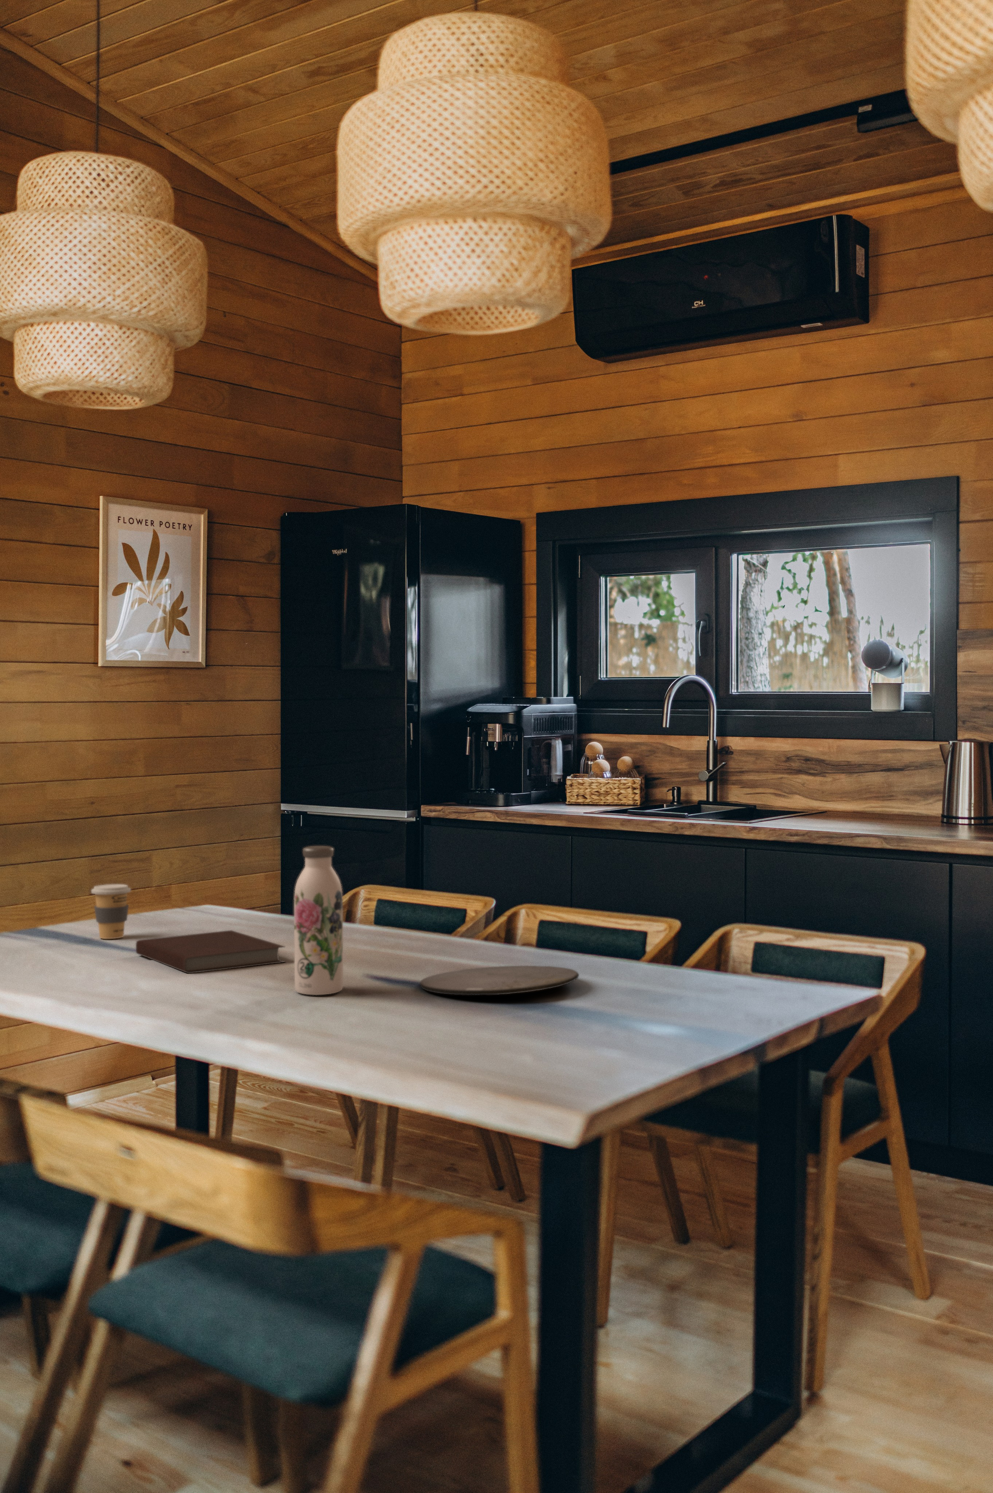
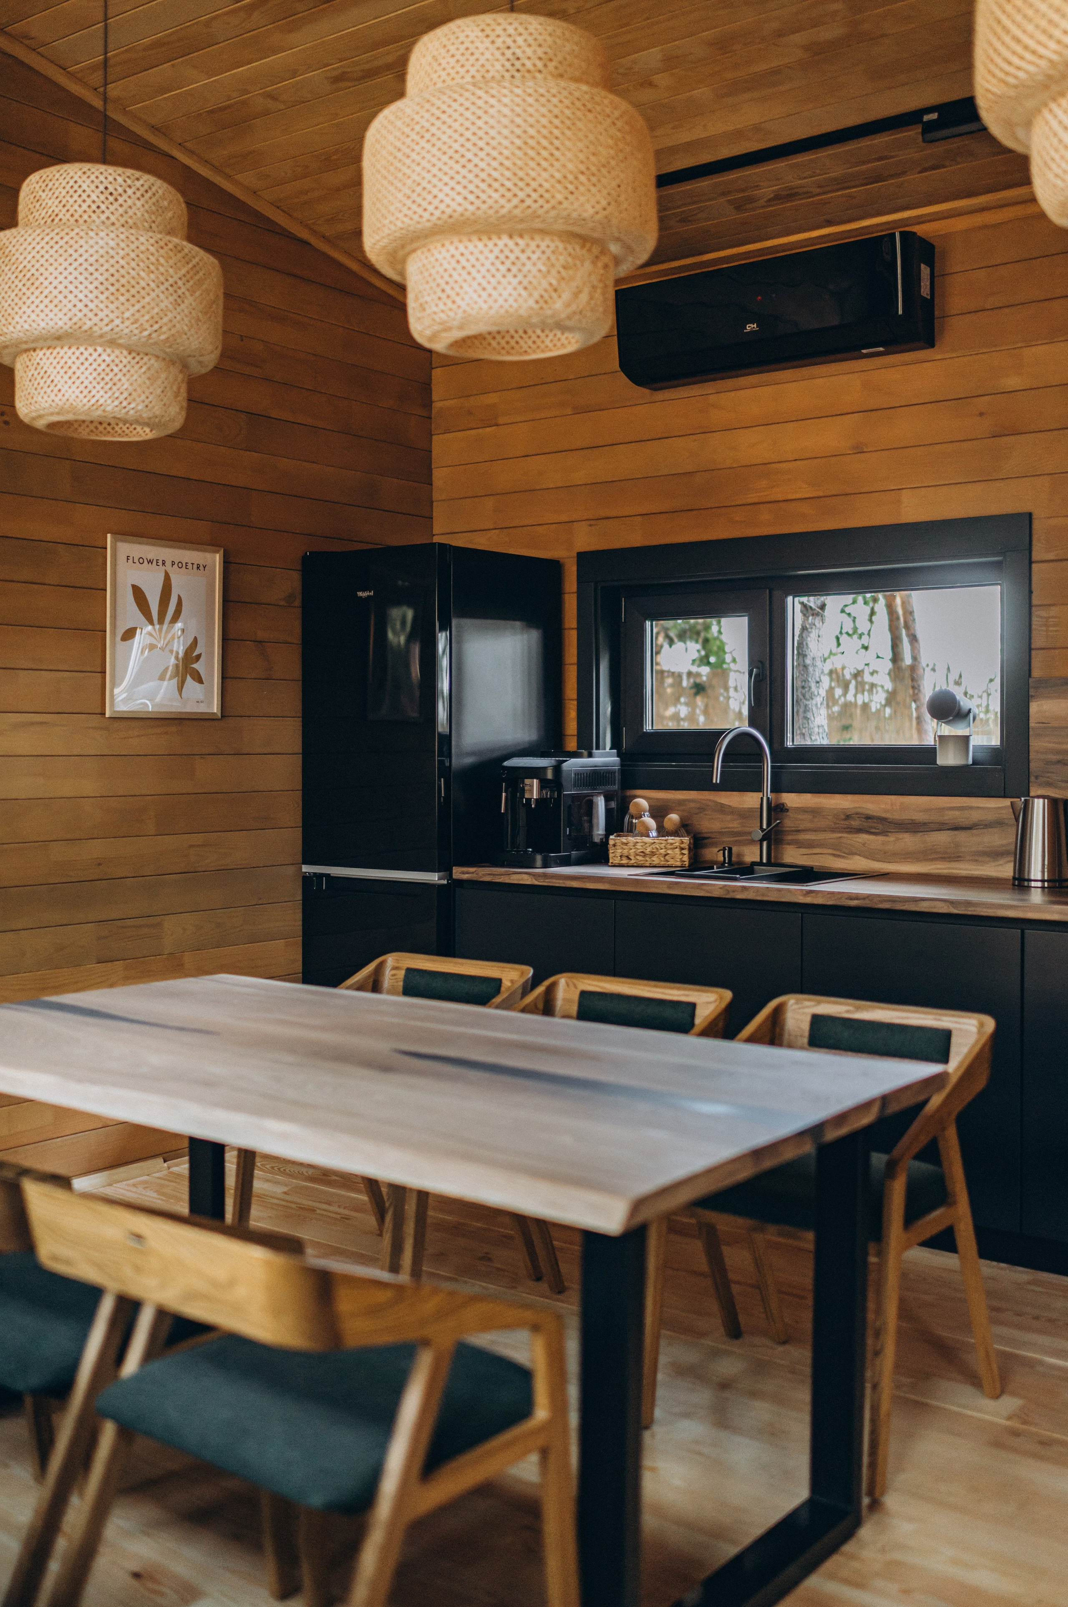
- plate [419,965,580,995]
- notebook [135,930,286,973]
- coffee cup [91,883,131,939]
- water bottle [294,846,344,995]
